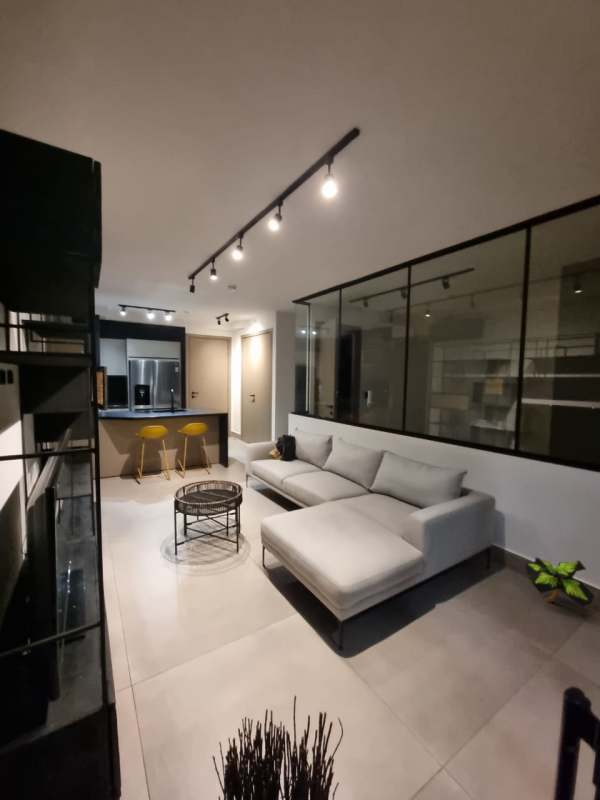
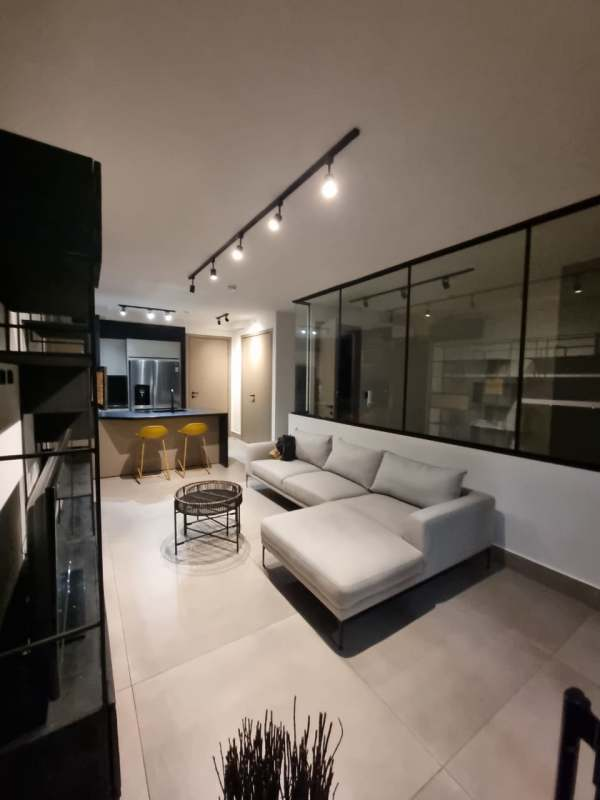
- decorative plant [524,556,595,608]
